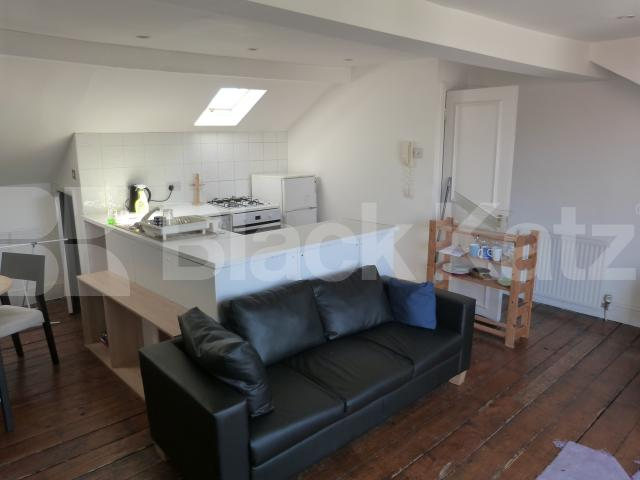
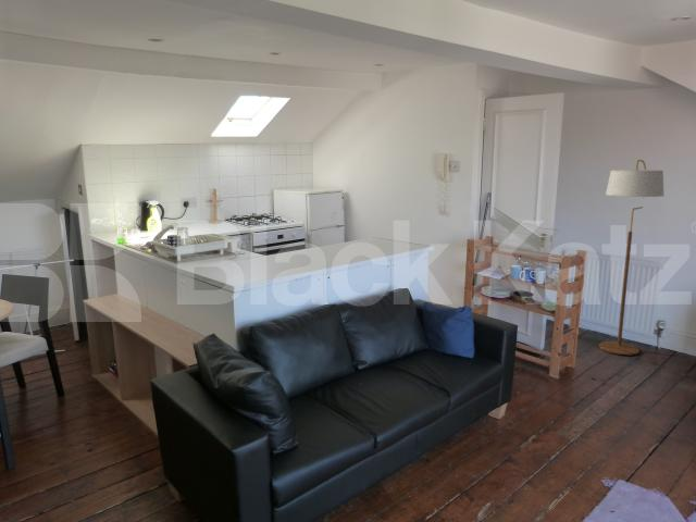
+ floor lamp [598,159,664,356]
